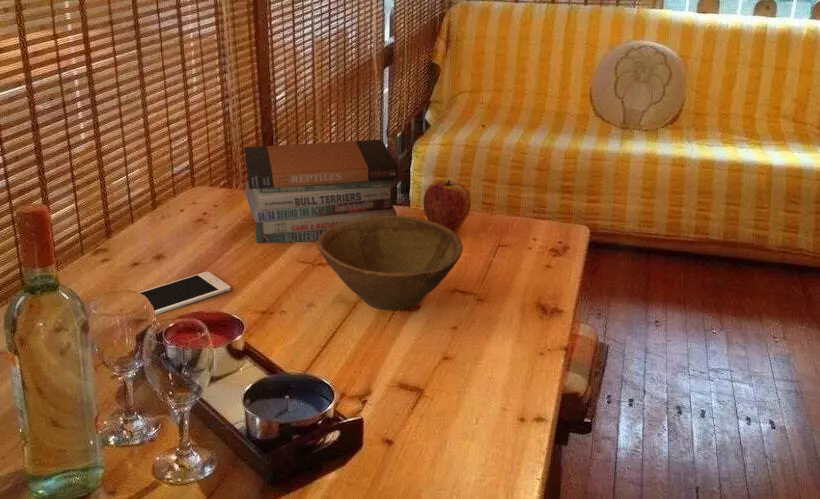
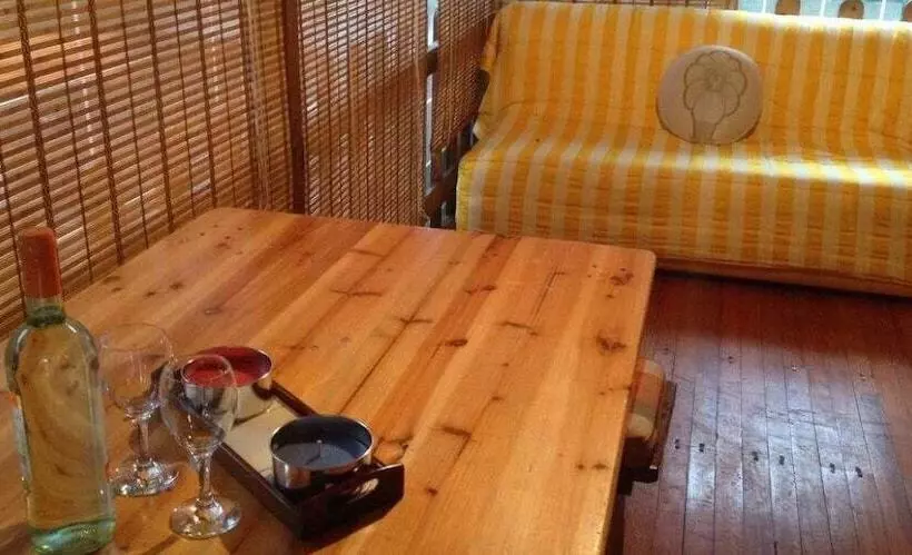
- bowl [316,215,464,311]
- book stack [244,139,399,244]
- cell phone [137,271,232,316]
- apple [422,179,472,232]
